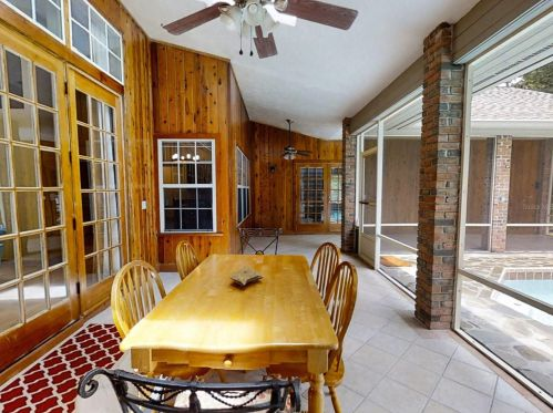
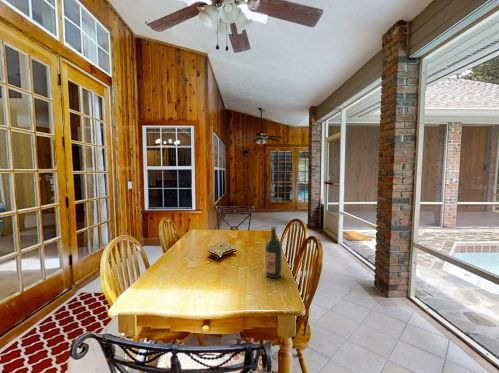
+ wine bottle [264,225,283,279]
